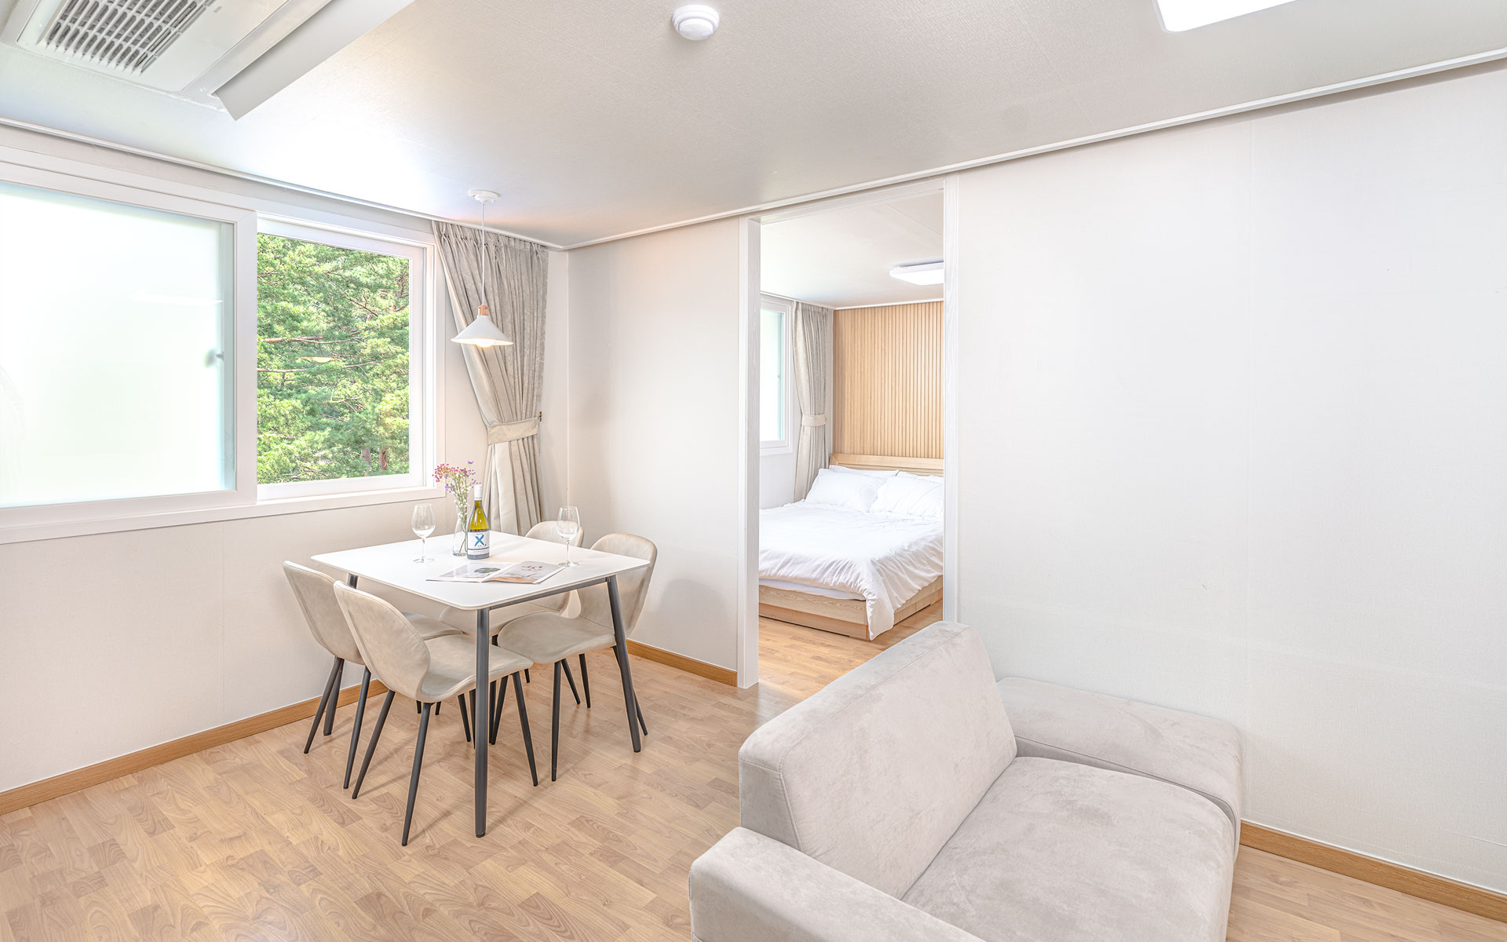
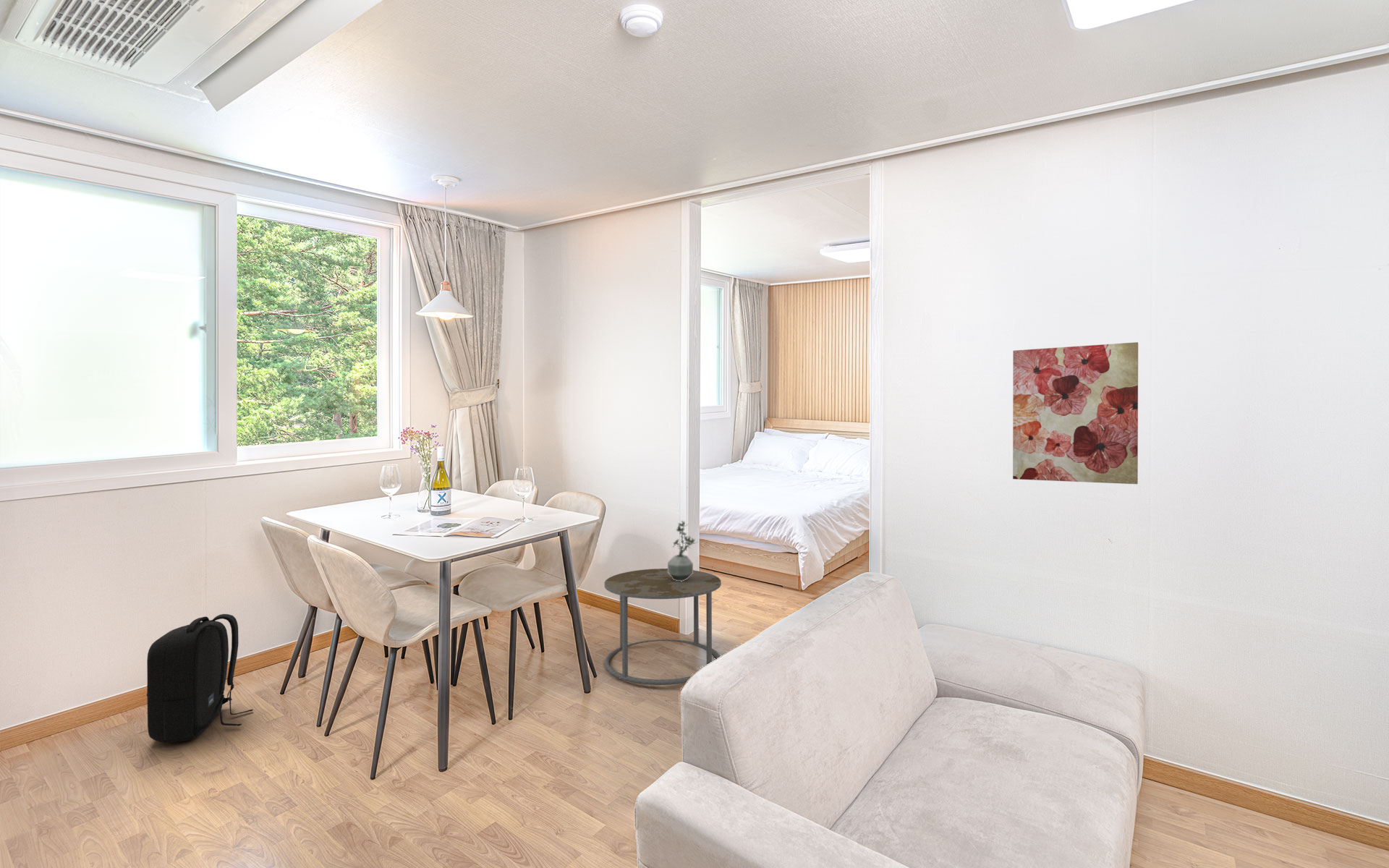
+ side table [603,568,722,686]
+ potted plant [667,520,697,582]
+ backpack [146,613,254,744]
+ wall art [1012,341,1139,485]
